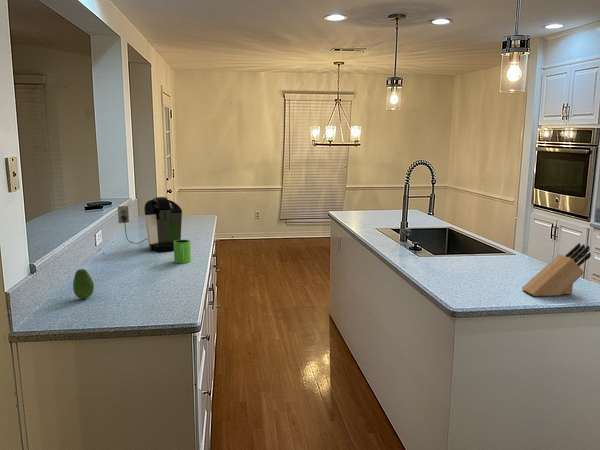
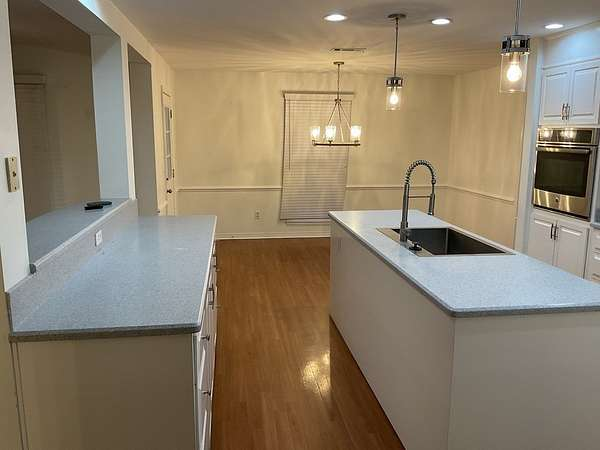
- coffee maker [117,196,183,253]
- mug [173,239,192,264]
- fruit [72,268,95,300]
- knife block [521,242,592,297]
